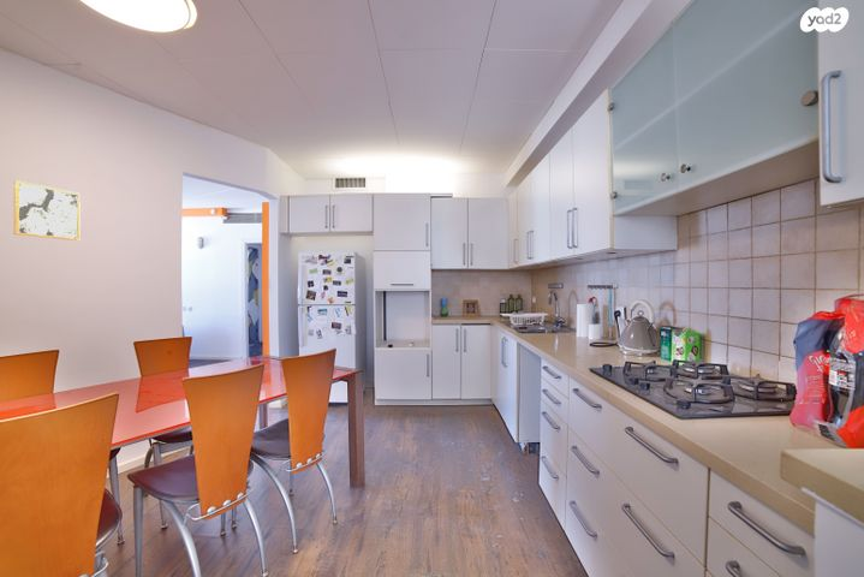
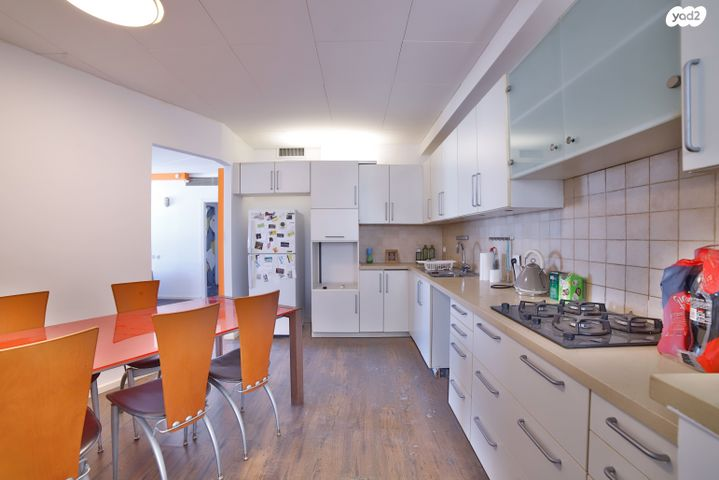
- wall art [13,179,82,242]
